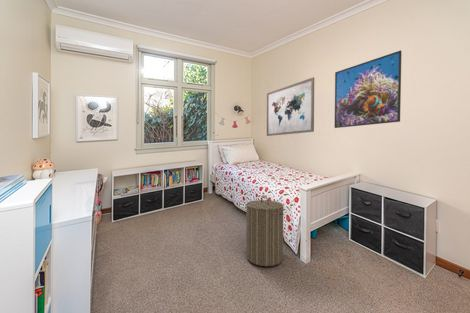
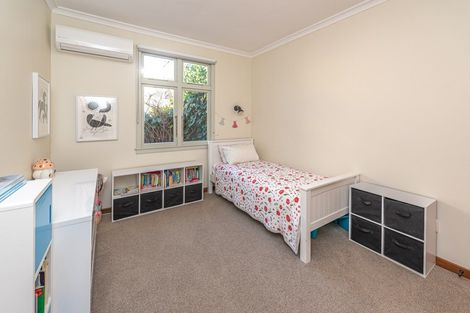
- laundry hamper [245,194,284,267]
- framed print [334,49,402,129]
- wall art [266,76,315,137]
